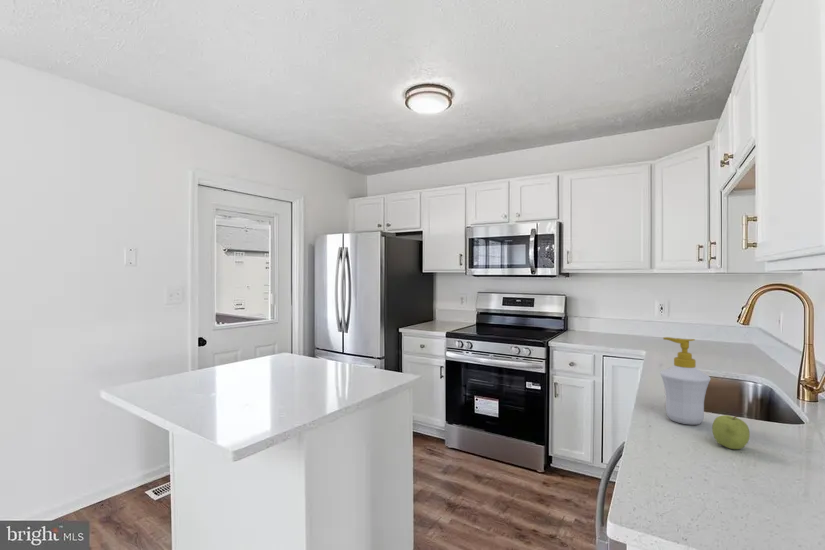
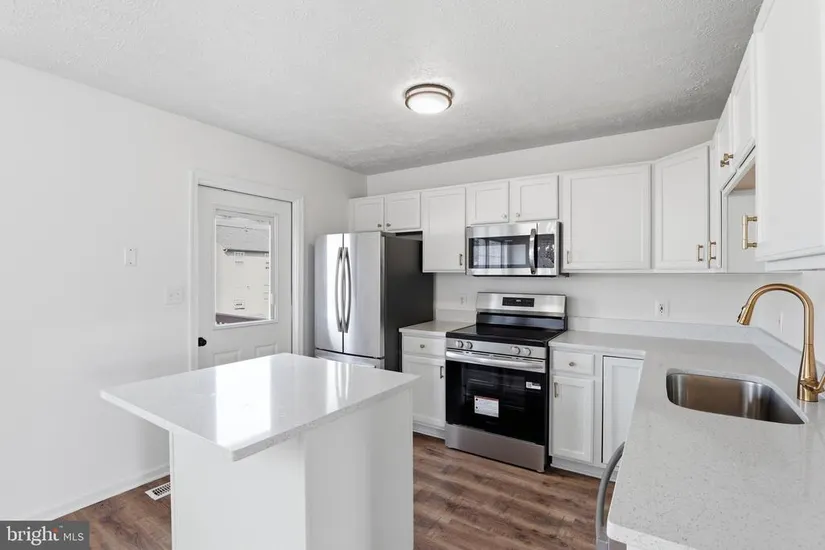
- soap bottle [659,336,712,426]
- fruit [711,414,751,450]
